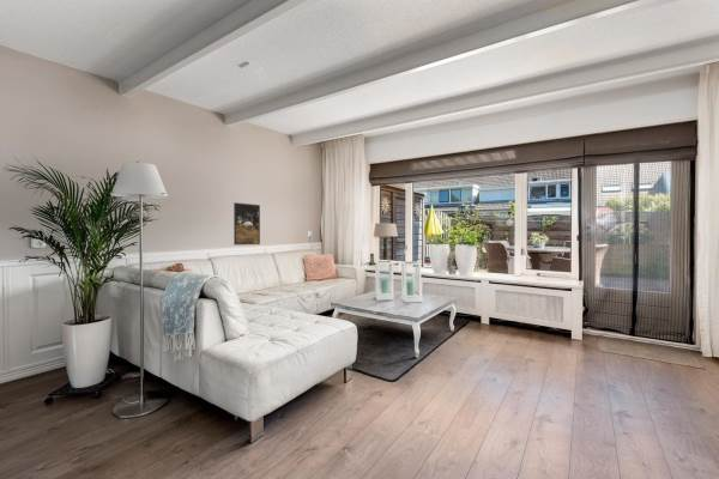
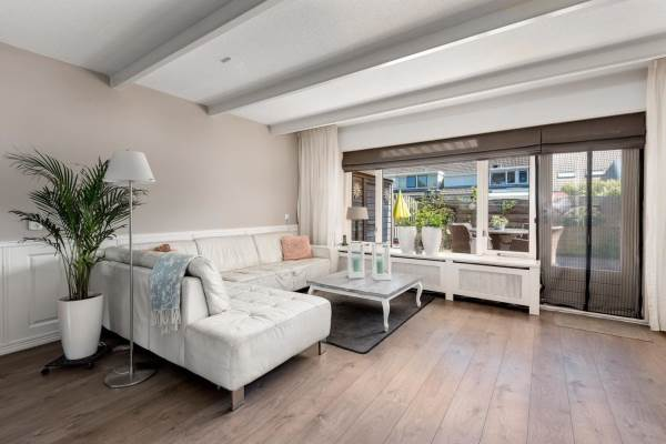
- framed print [232,201,261,245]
